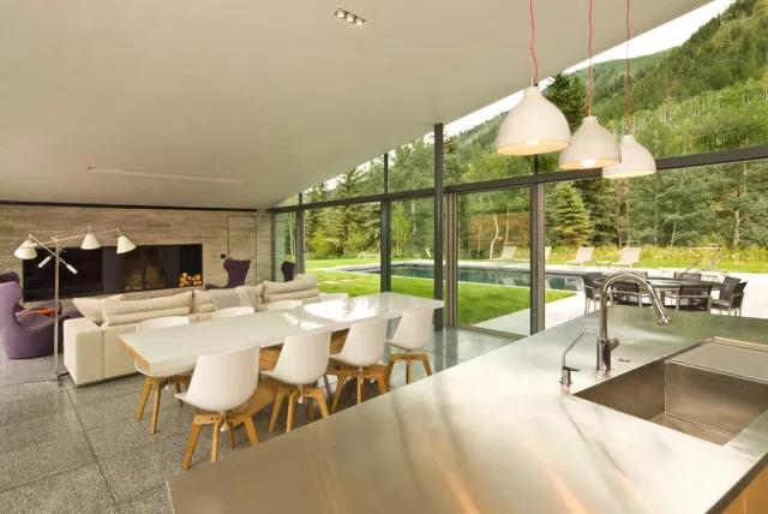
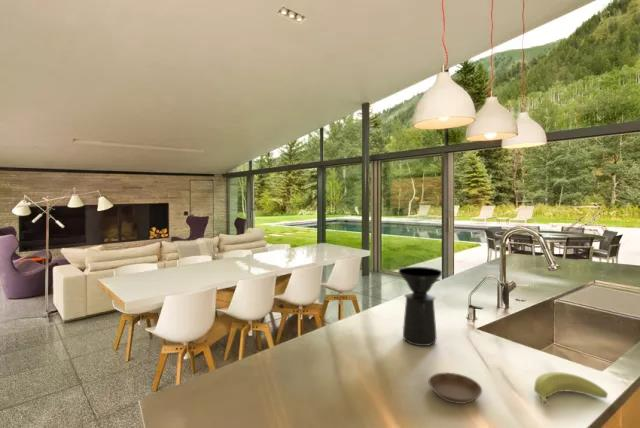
+ banana [533,371,609,407]
+ saucer [427,372,483,405]
+ coffee maker [397,266,443,347]
